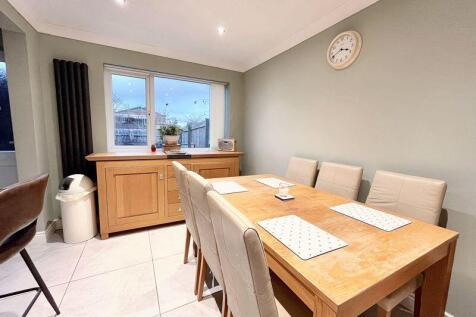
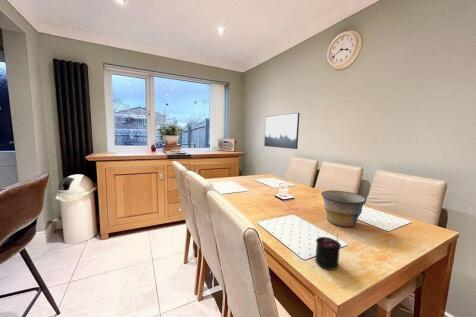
+ wall art [263,112,301,150]
+ bowl [320,190,368,228]
+ candle [314,233,342,271]
